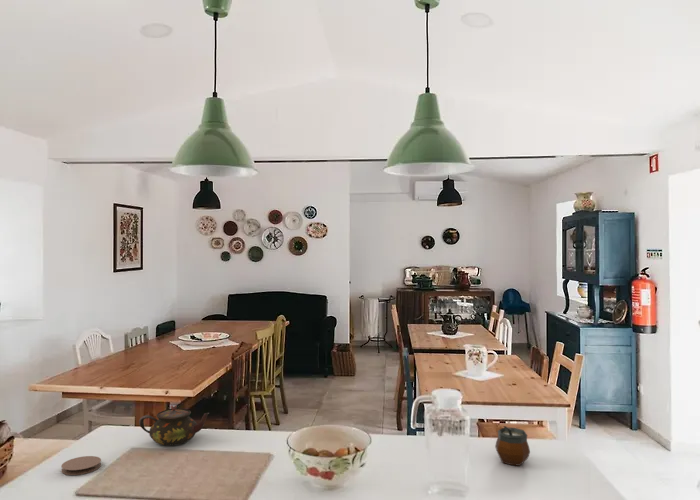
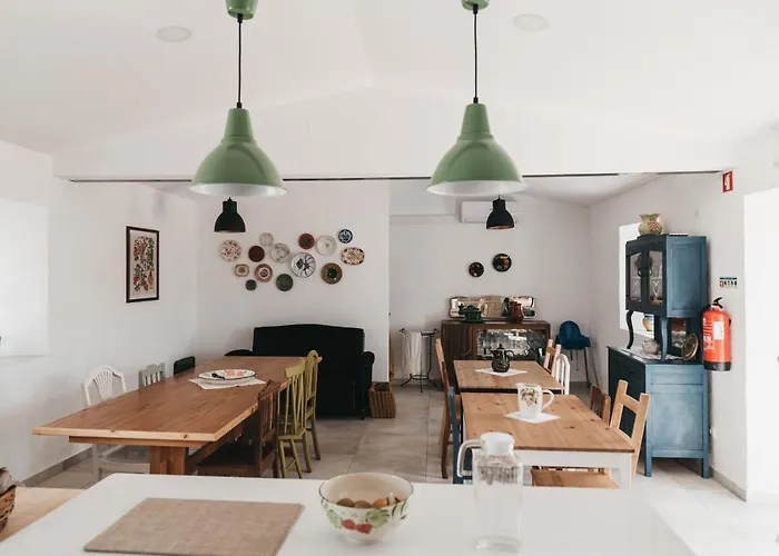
- coaster [60,455,102,476]
- teapot [138,404,210,447]
- gourd [494,425,531,467]
